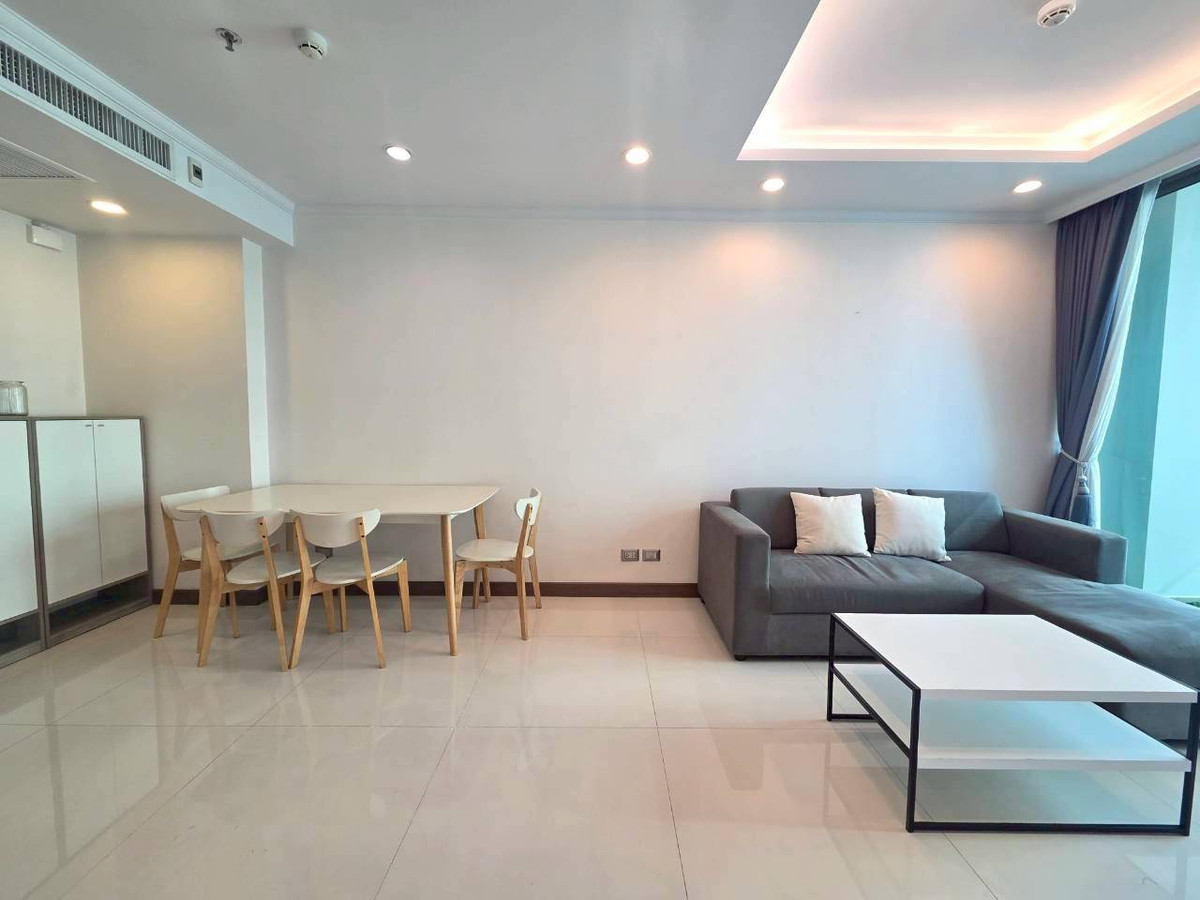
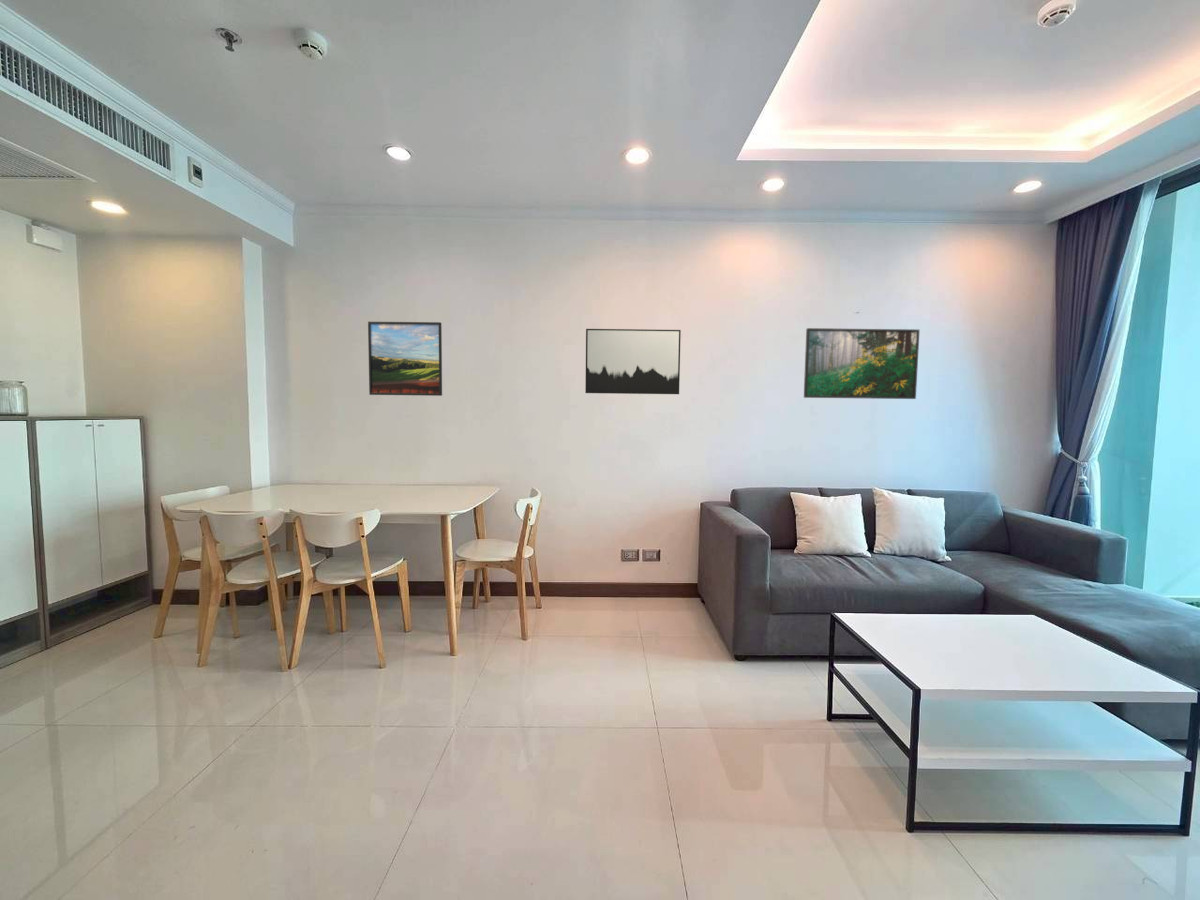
+ wall art [584,328,682,395]
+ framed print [367,320,443,397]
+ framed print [803,327,921,400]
